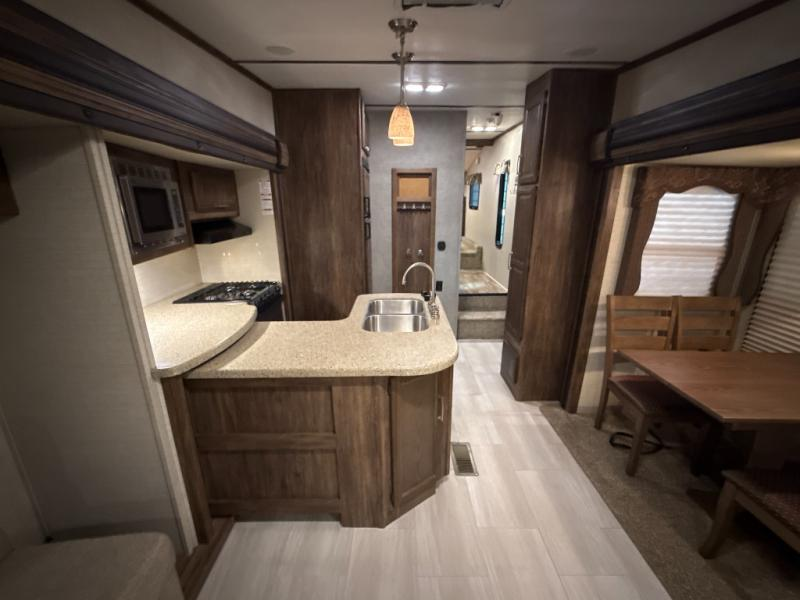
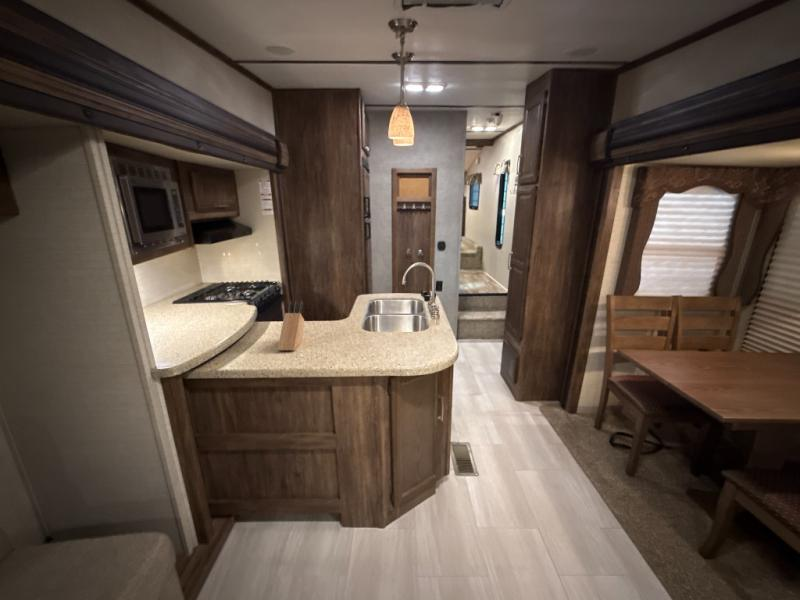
+ knife block [276,300,305,352]
